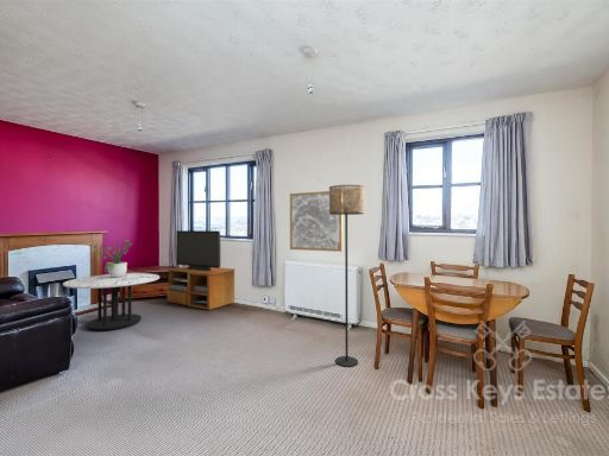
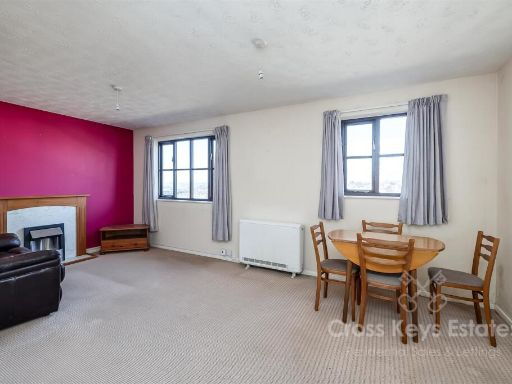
- coffee table [62,272,161,331]
- tv stand [167,229,236,311]
- floor lamp [328,184,365,368]
- wall art [289,190,344,253]
- potted plant [92,236,133,278]
